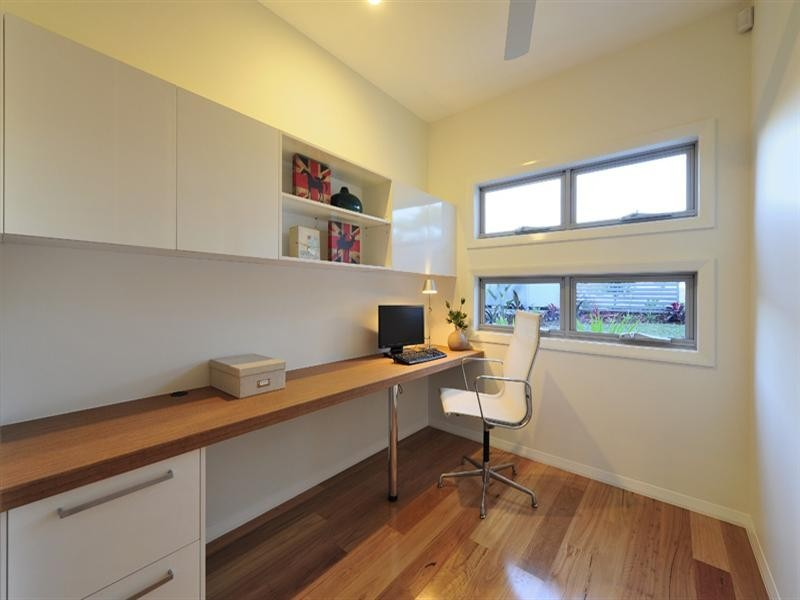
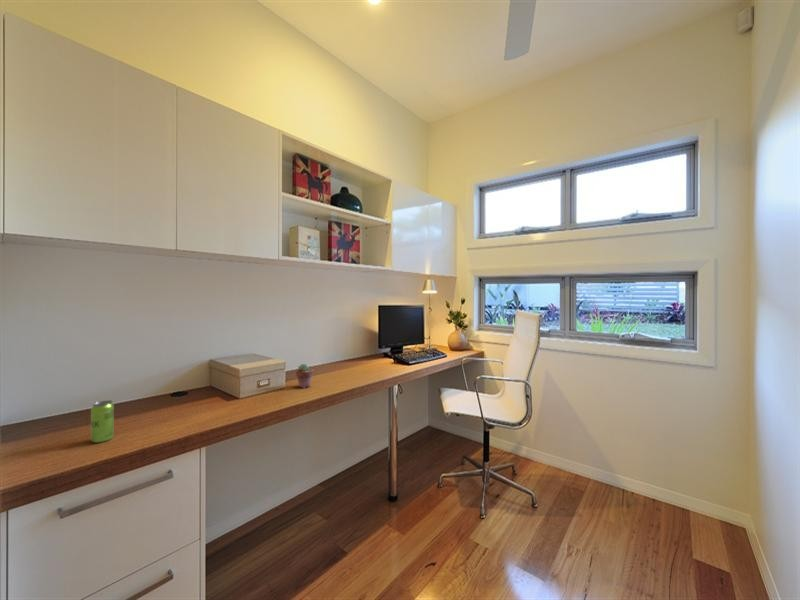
+ potted succulent [295,363,314,389]
+ beverage can [90,400,115,444]
